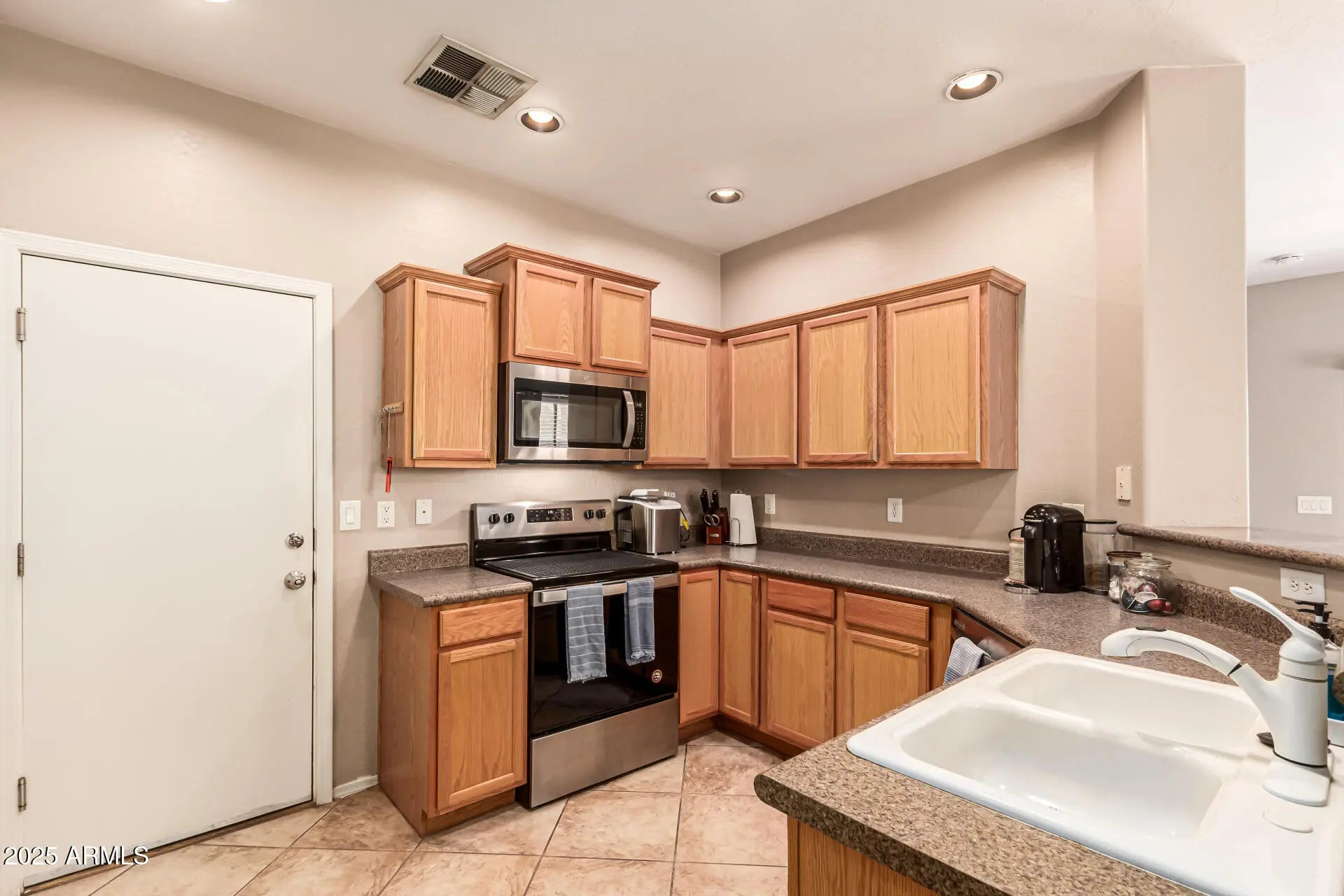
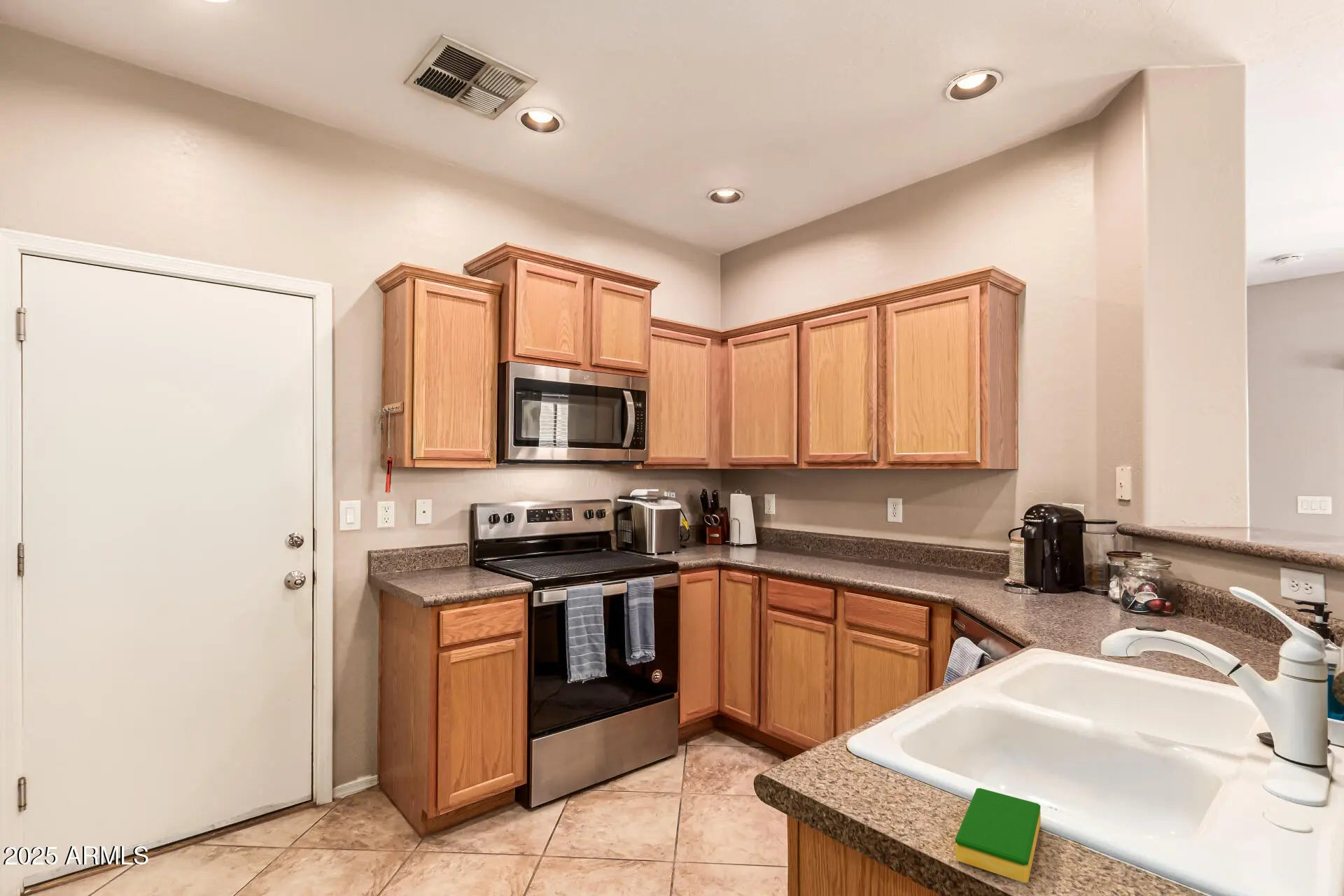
+ dish sponge [955,787,1042,883]
